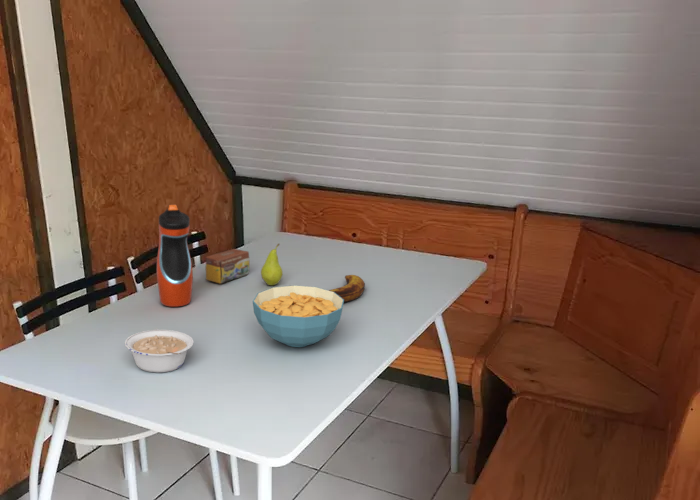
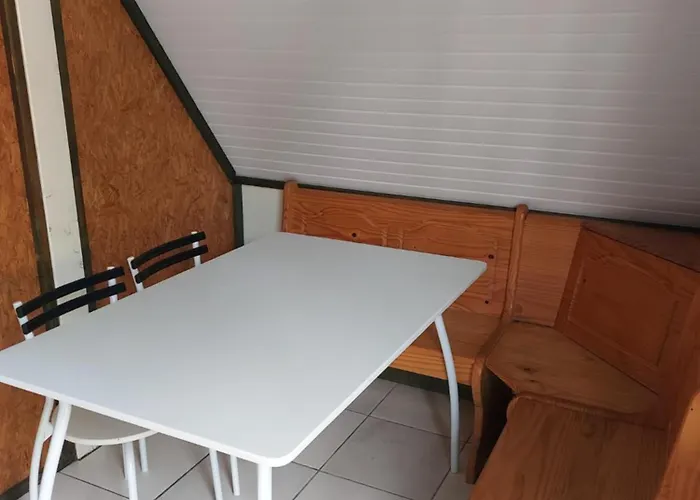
- banana [328,274,366,303]
- tea box [204,248,250,285]
- fruit [260,243,284,286]
- water bottle [156,204,194,308]
- legume [124,329,194,373]
- cereal bowl [252,284,345,348]
